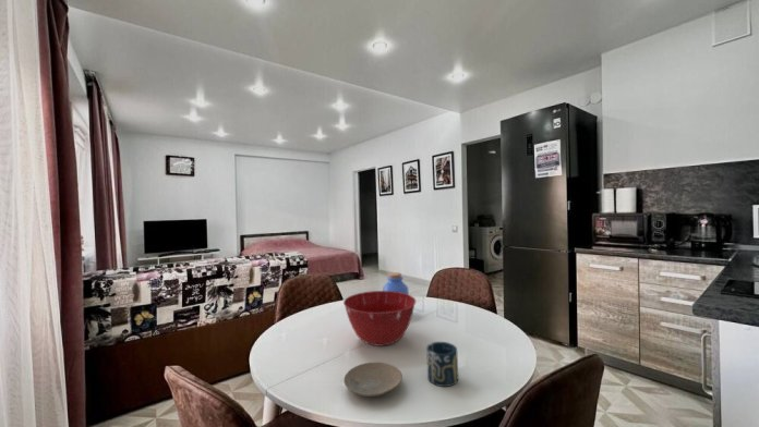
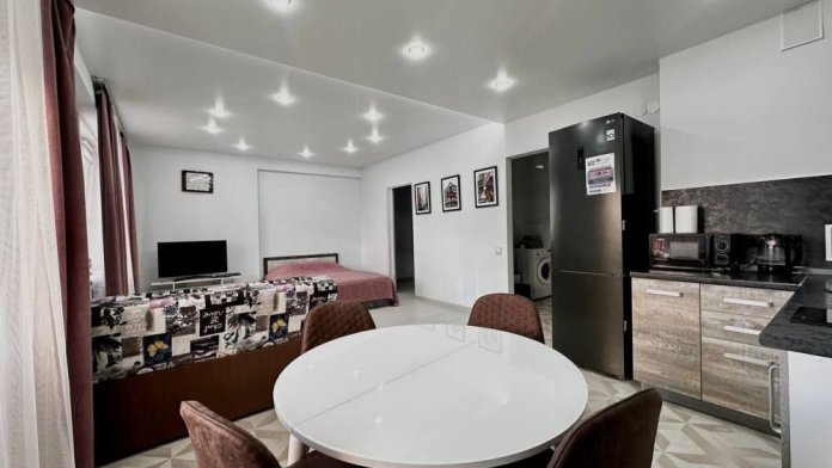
- cup [425,341,459,388]
- mixing bowl [342,290,417,347]
- jar [382,271,410,295]
- plate [342,362,403,398]
